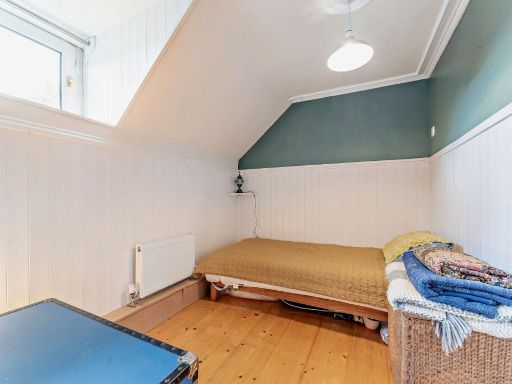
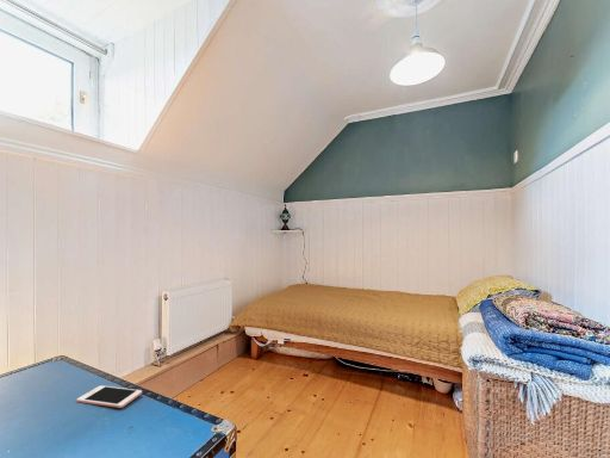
+ cell phone [75,384,143,409]
